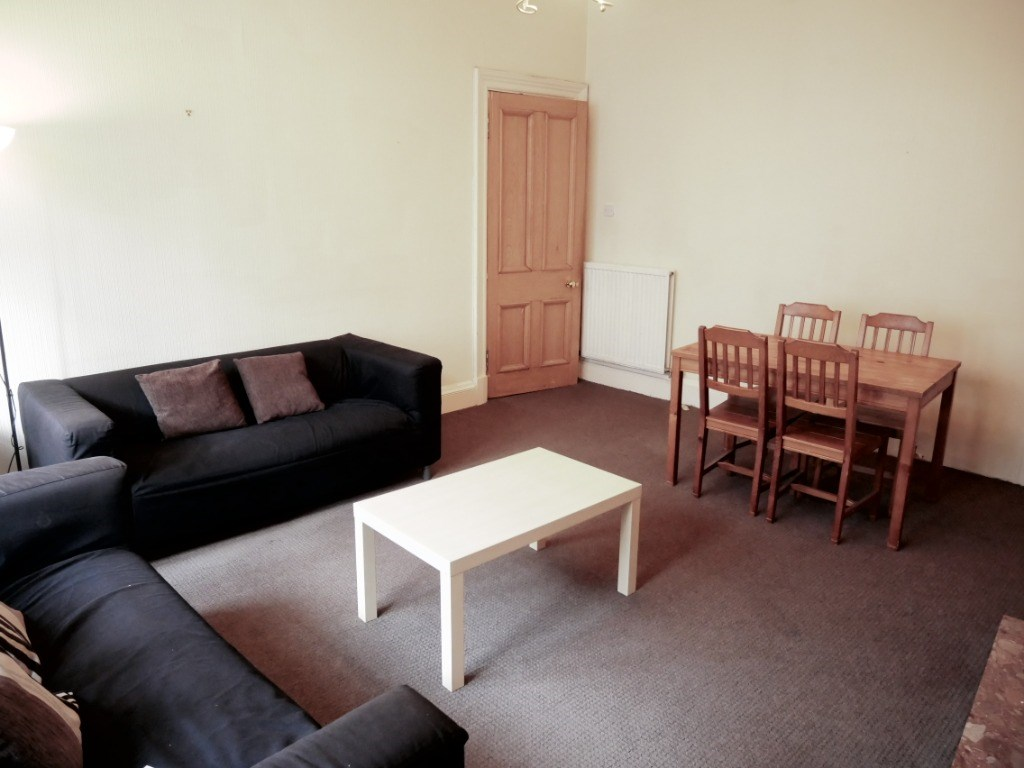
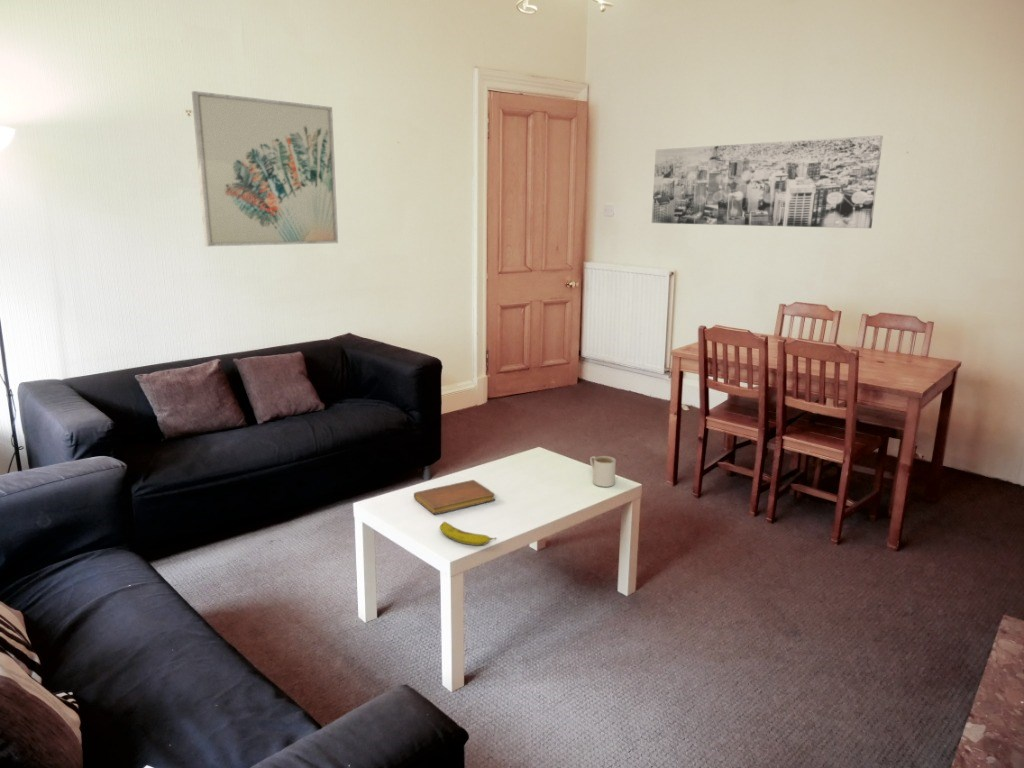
+ wall art [191,90,339,247]
+ fruit [439,521,498,546]
+ mug [589,455,617,488]
+ wall art [651,134,884,229]
+ notebook [413,479,496,515]
